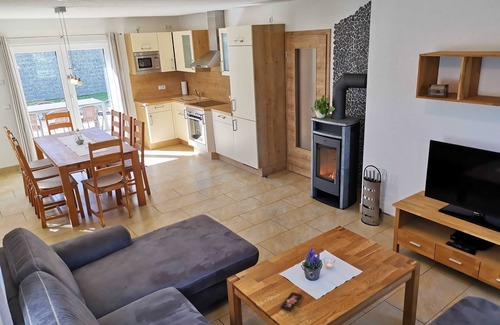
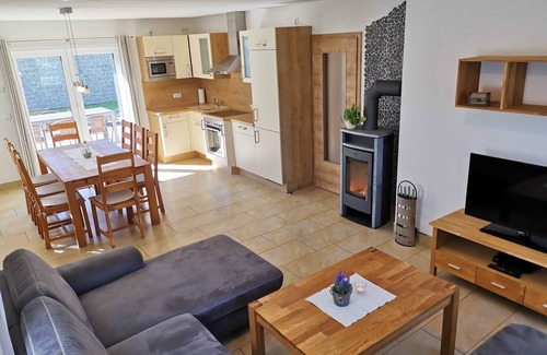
- smartphone [279,291,303,312]
